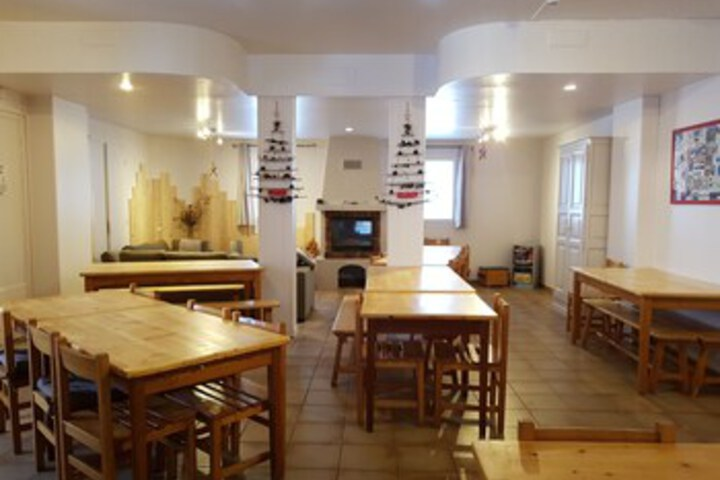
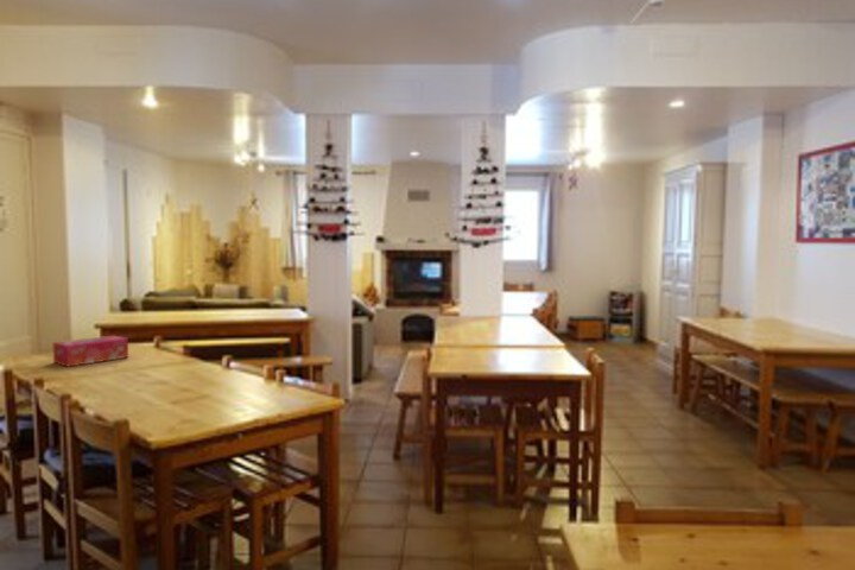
+ tissue box [51,335,129,368]
